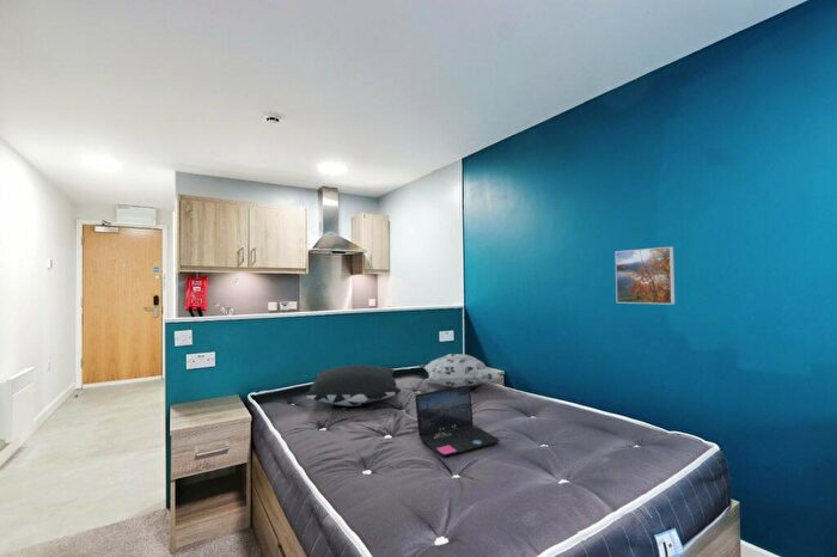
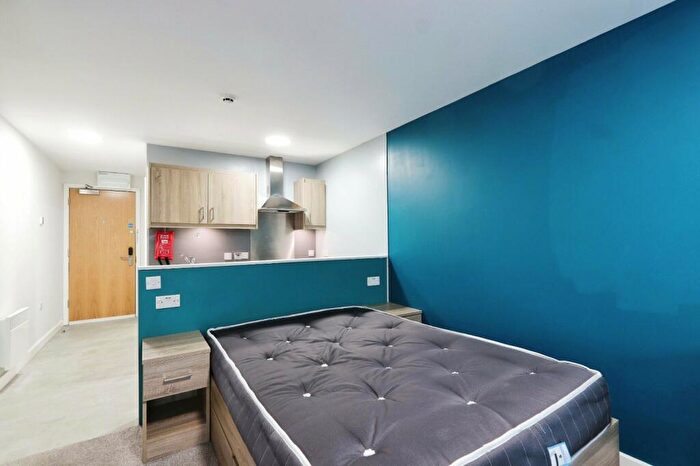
- laptop [414,385,501,457]
- decorative pillow [418,353,503,388]
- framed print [615,246,676,306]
- pillow [304,365,402,408]
